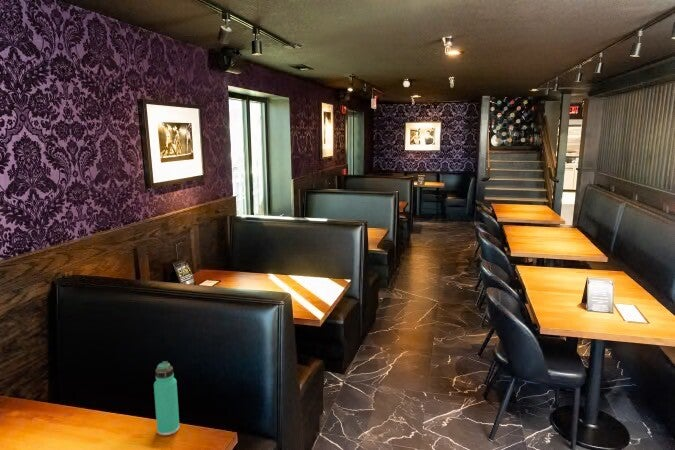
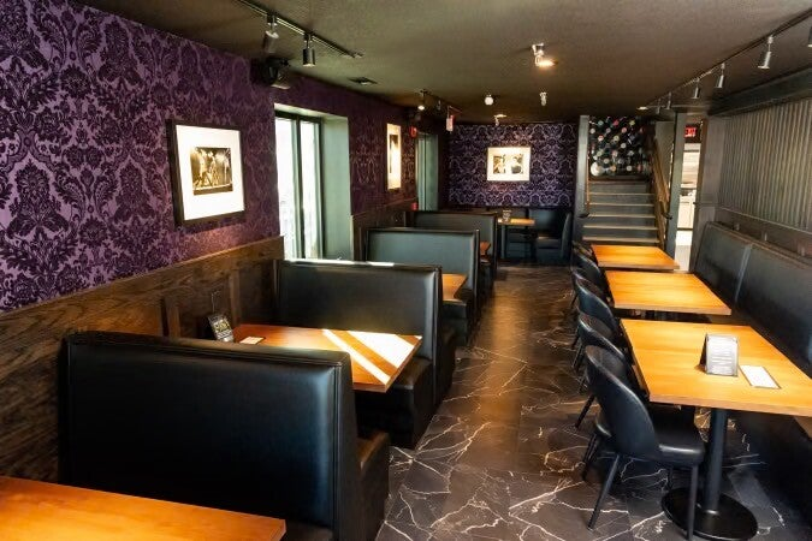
- thermos bottle [153,360,180,437]
